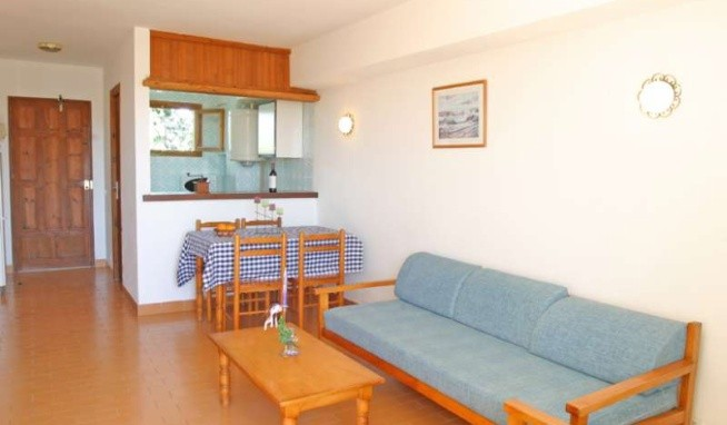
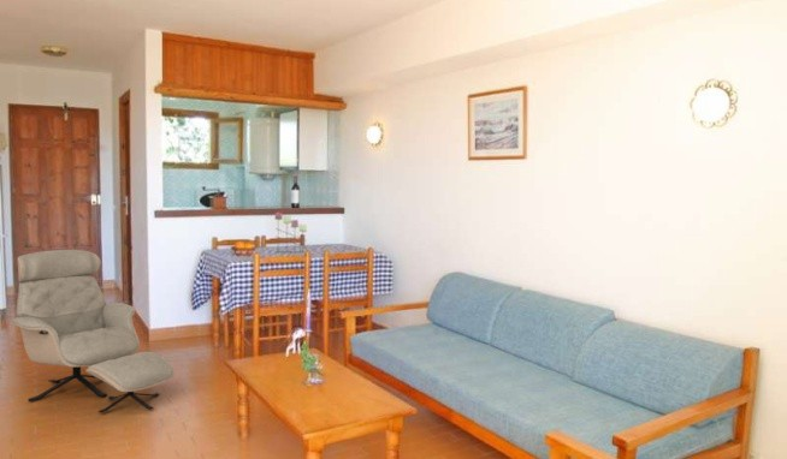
+ armchair [12,249,176,413]
